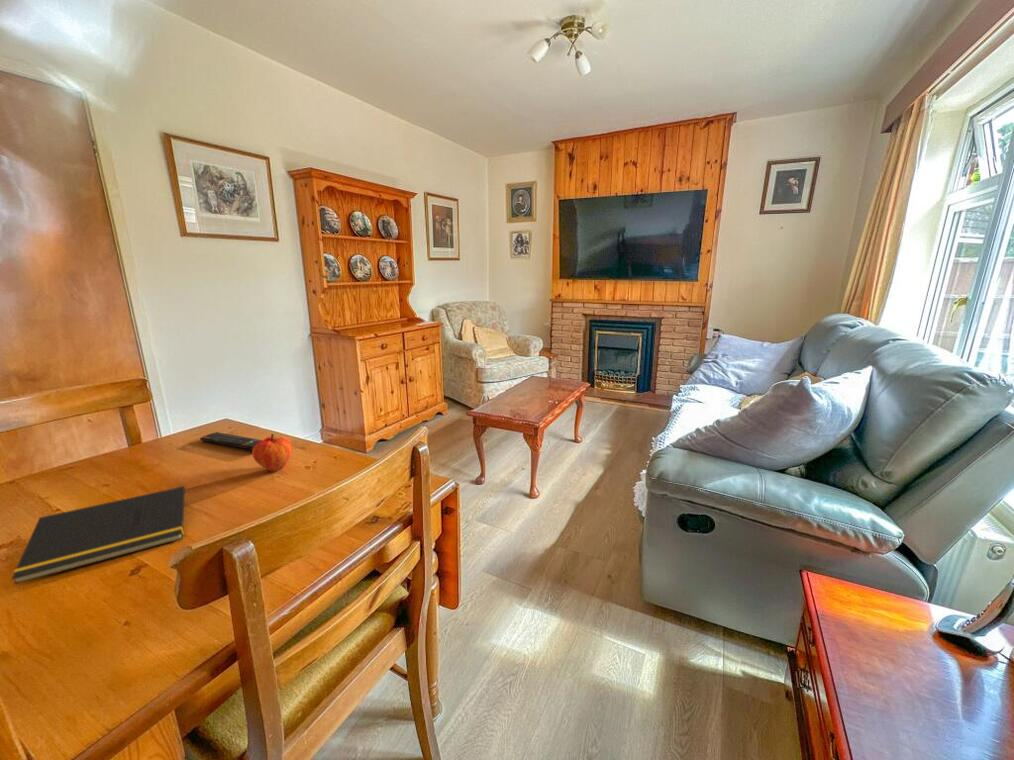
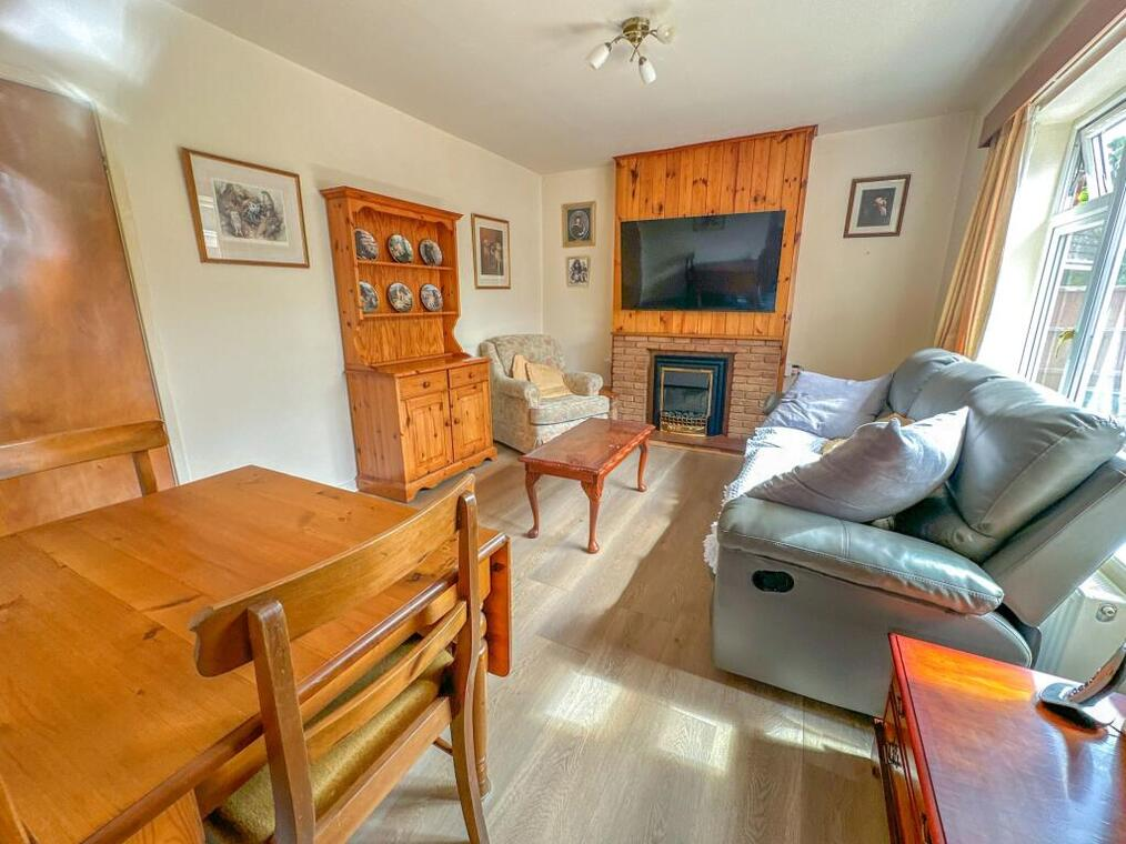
- remote control [199,431,263,451]
- notepad [11,485,186,585]
- fruit [251,432,294,472]
